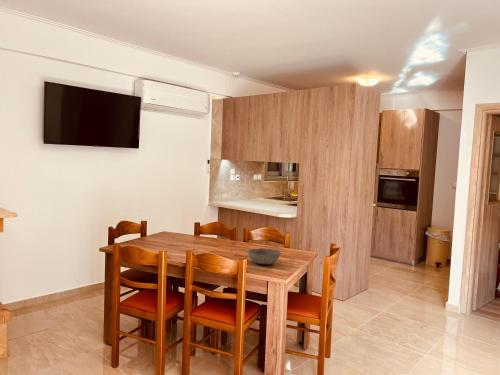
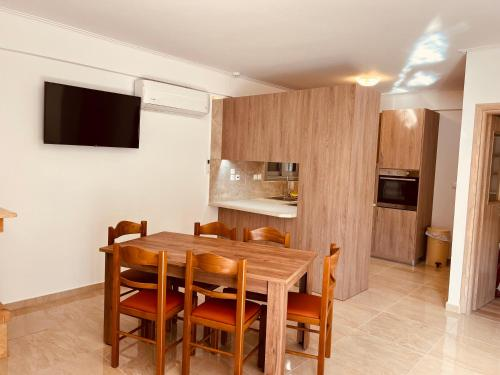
- bowl [246,247,282,265]
